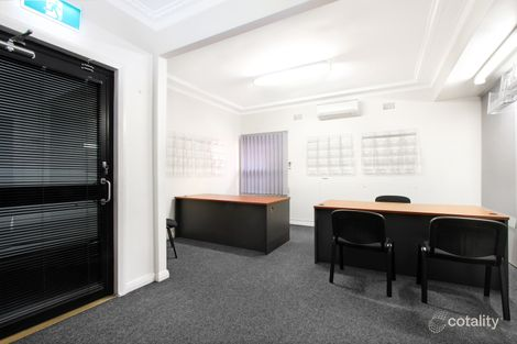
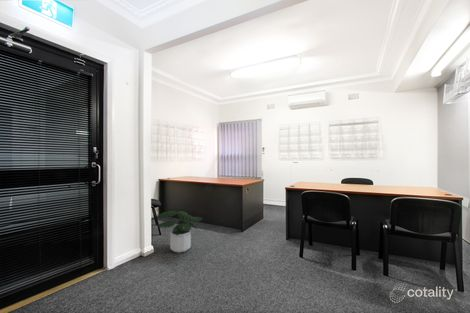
+ potted plant [155,210,202,254]
